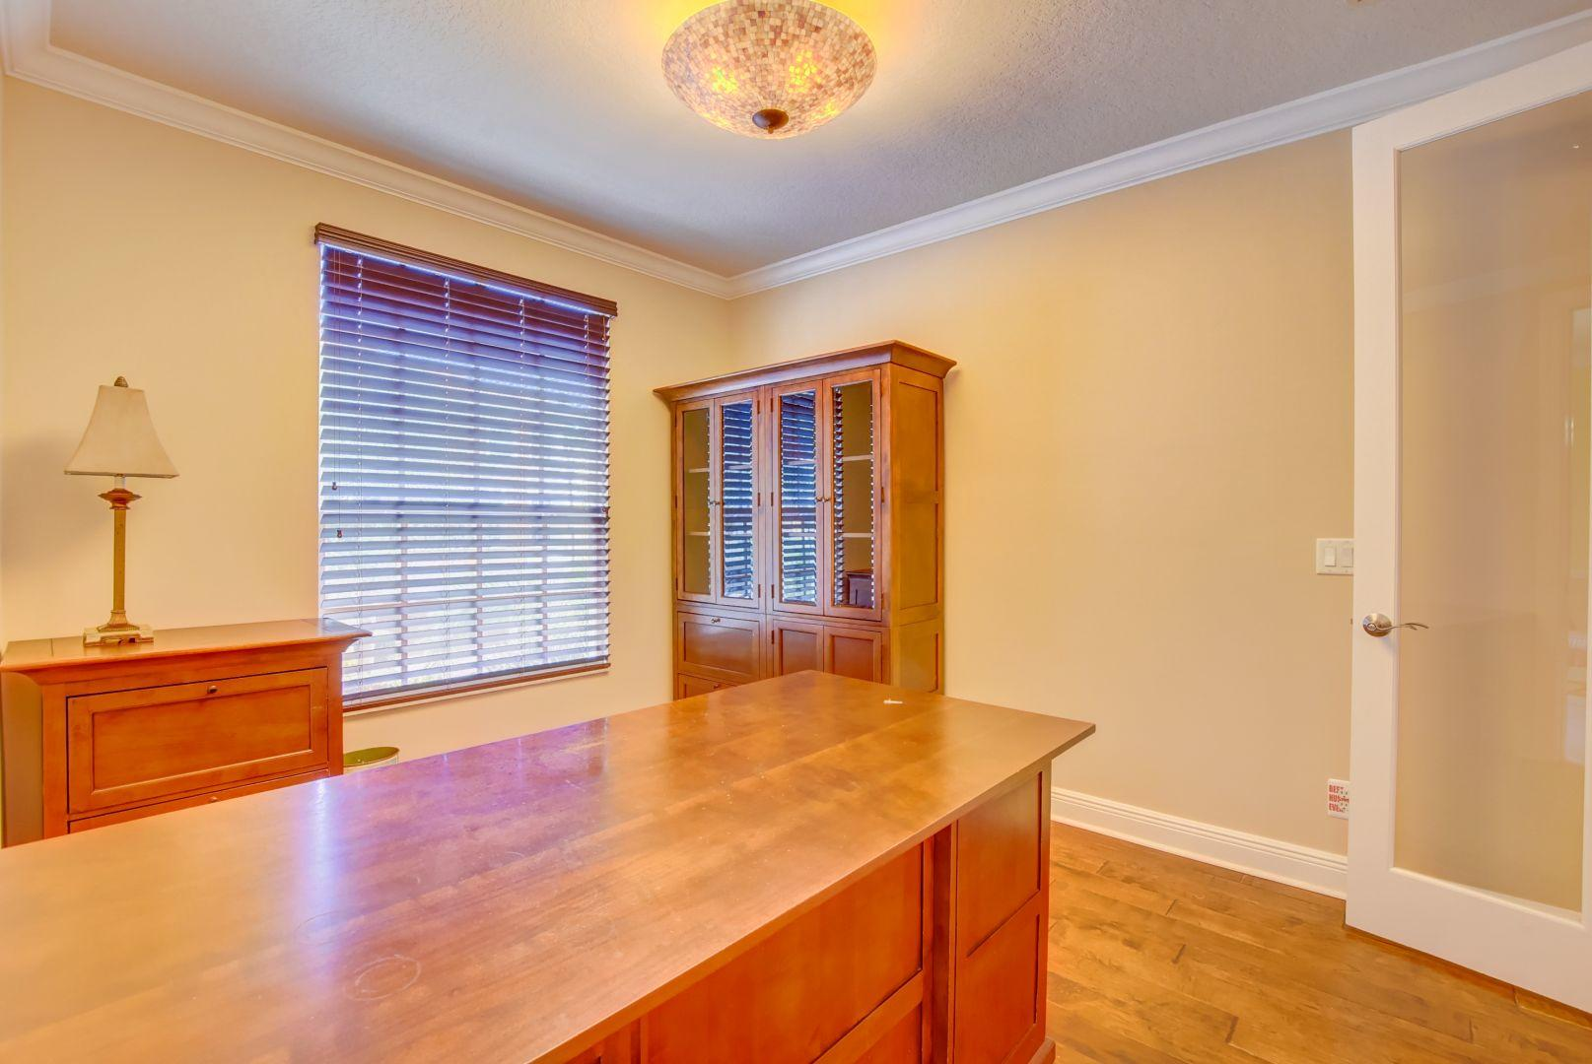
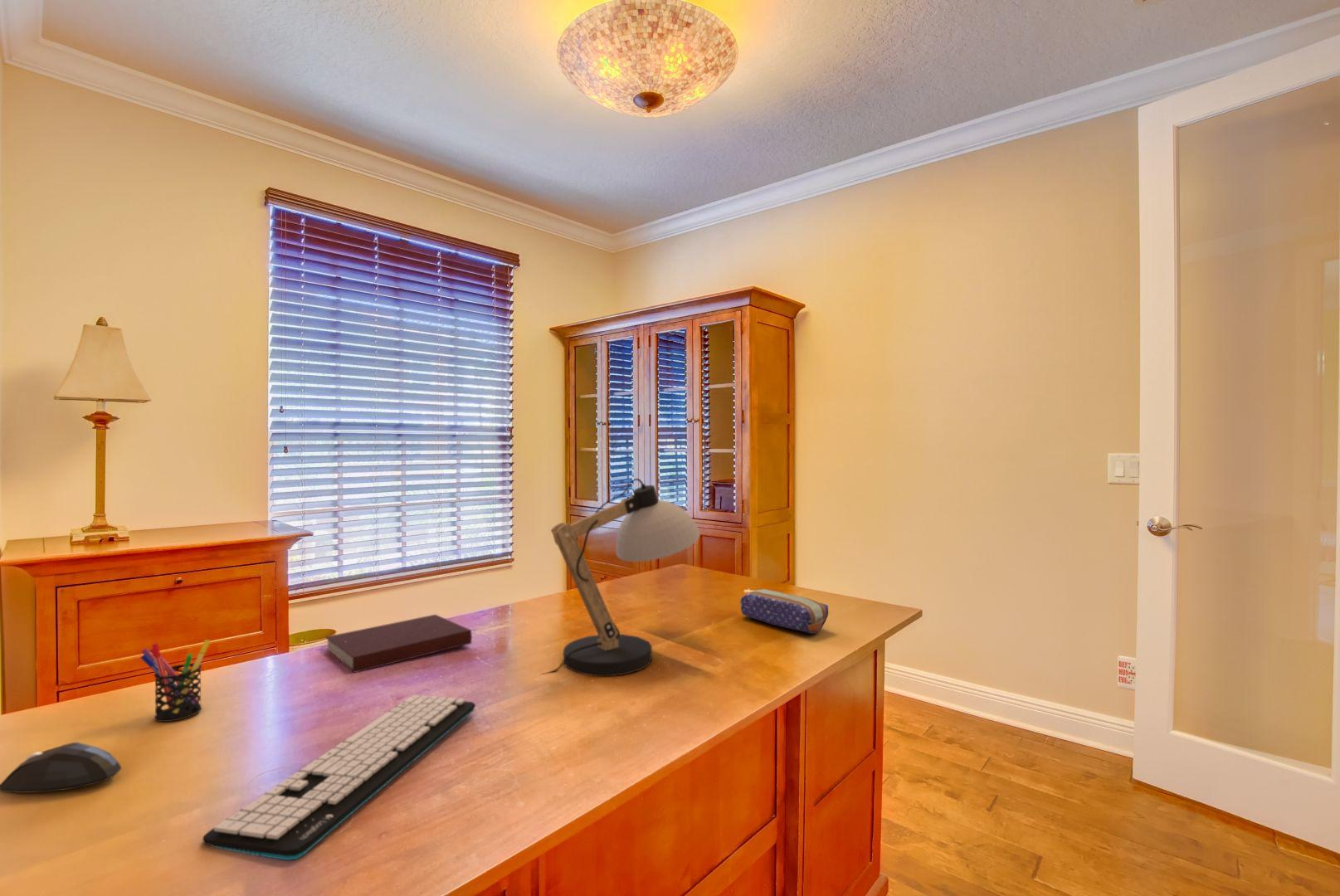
+ keyboard [202,694,476,861]
+ pen holder [139,639,212,723]
+ pencil case [739,588,829,635]
+ desk lamp [540,478,701,677]
+ mouse [0,741,123,794]
+ notebook [324,614,473,674]
